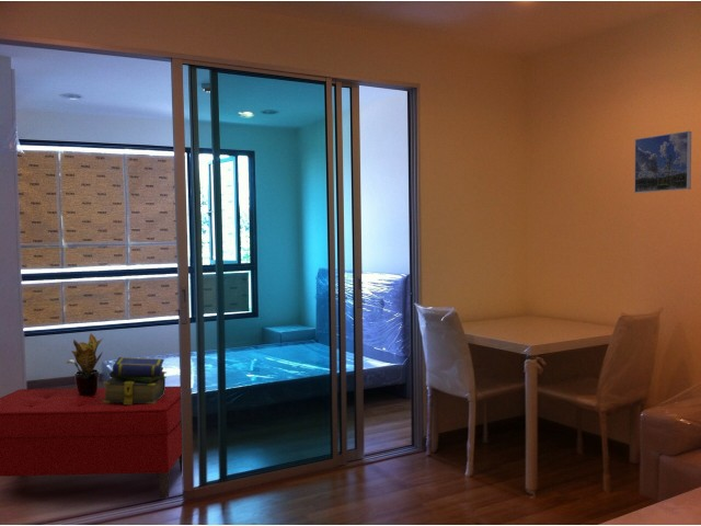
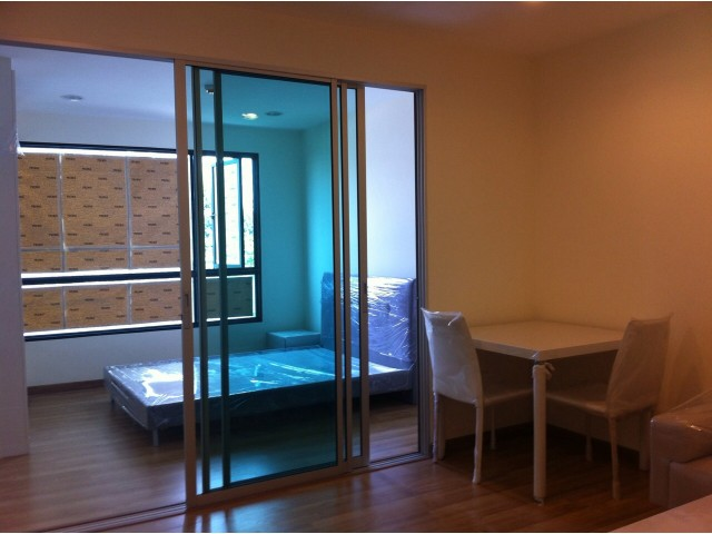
- bench [0,386,183,500]
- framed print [633,130,692,194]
- potted plant [65,333,104,396]
- stack of books [102,356,168,404]
